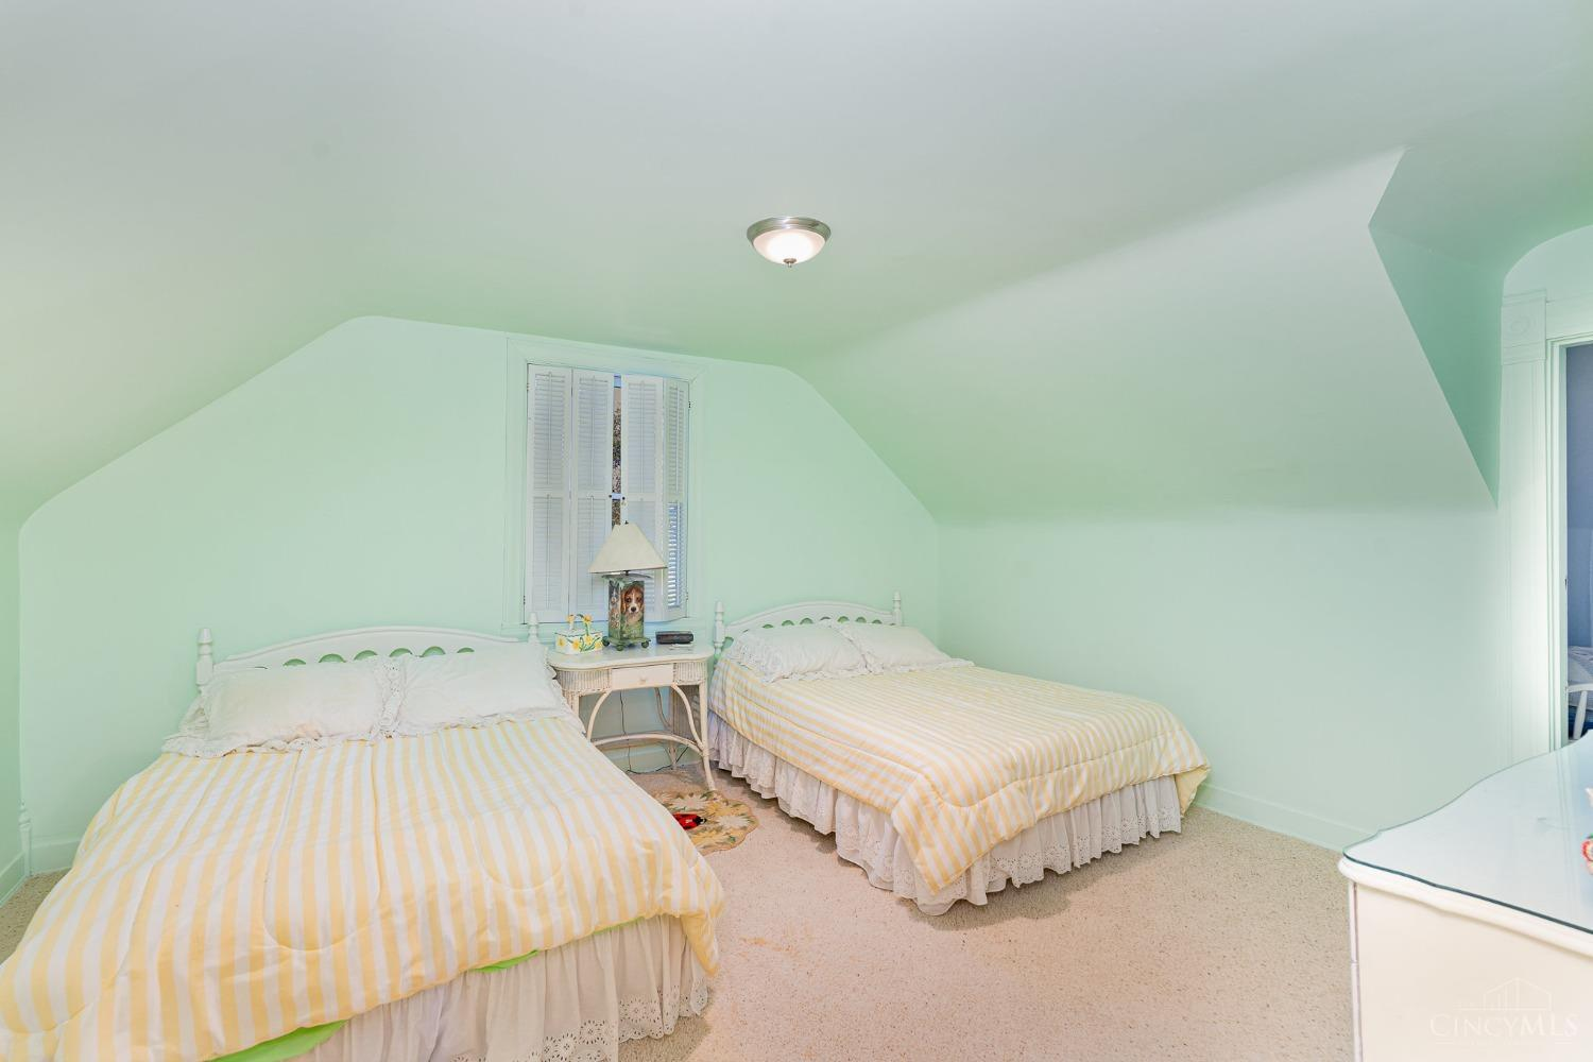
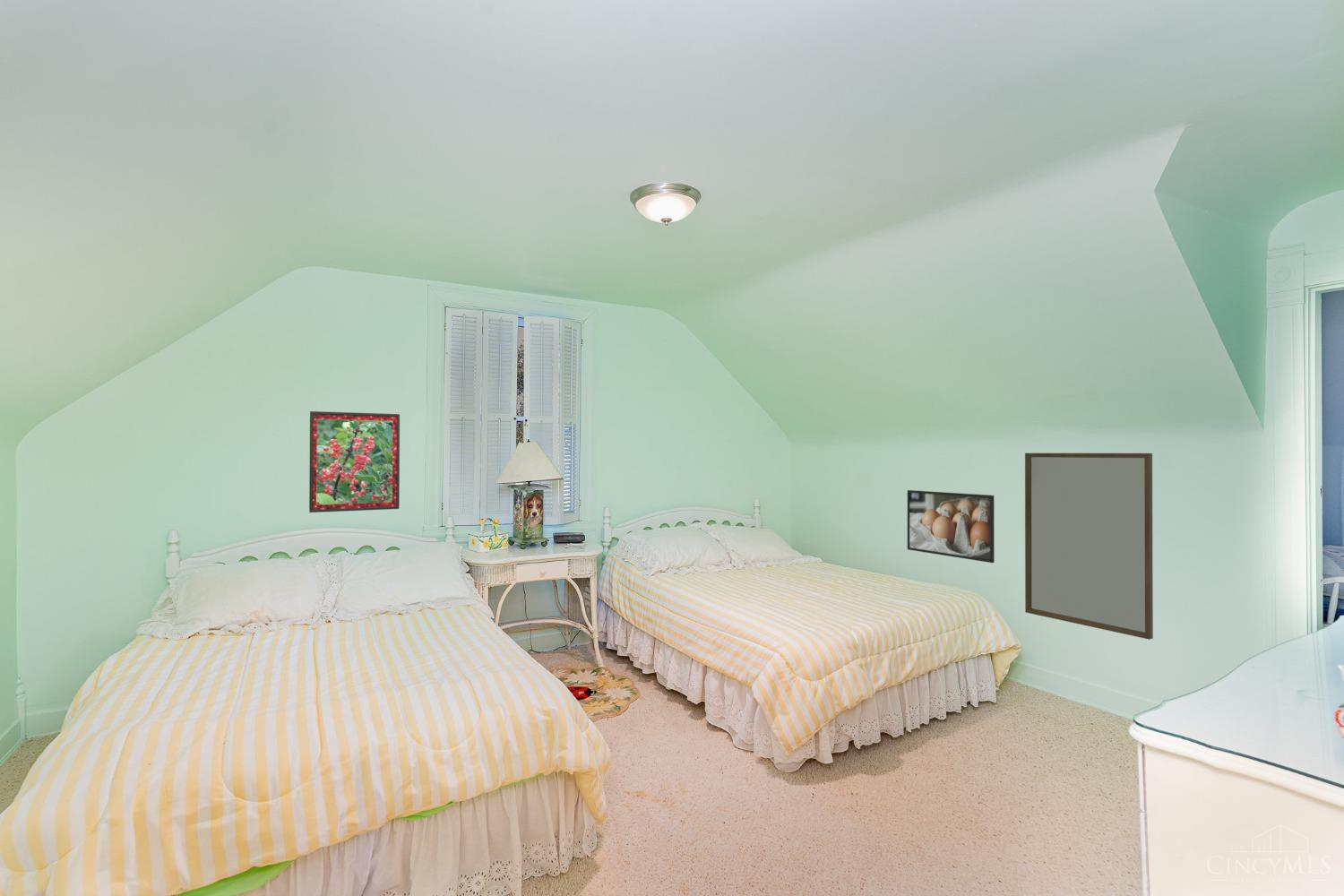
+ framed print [907,489,995,564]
+ home mirror [1024,452,1154,641]
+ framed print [308,410,401,513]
